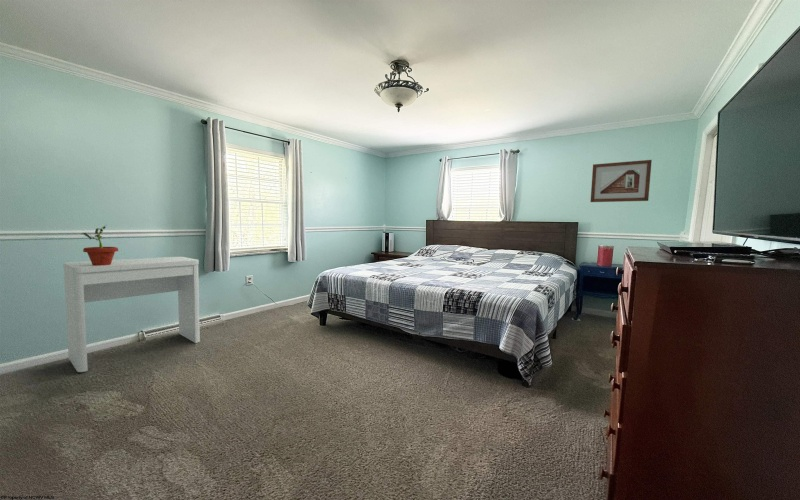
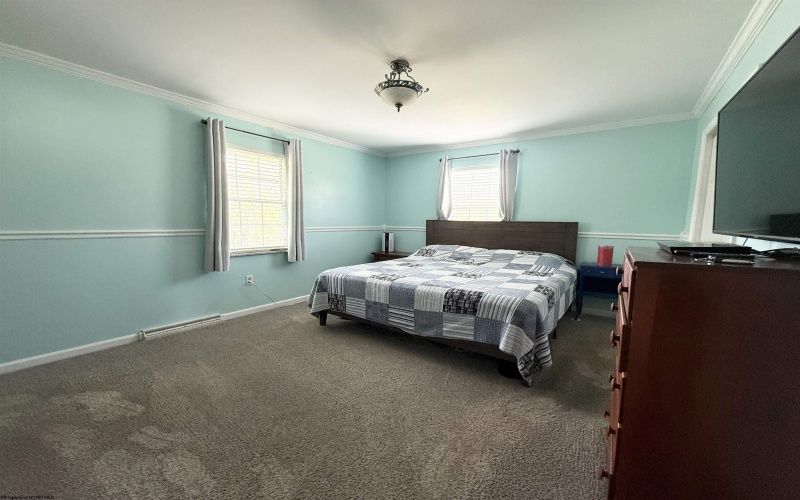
- picture frame [589,159,653,203]
- potted plant [81,224,119,266]
- desk [62,256,201,373]
